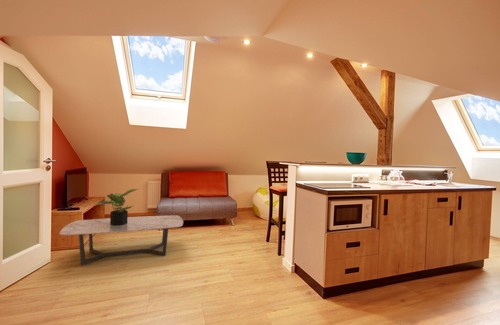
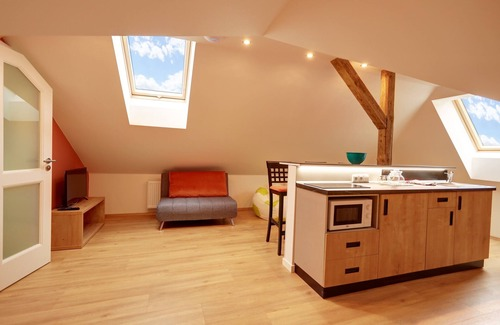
- coffee table [59,214,184,266]
- potted plant [95,188,139,226]
